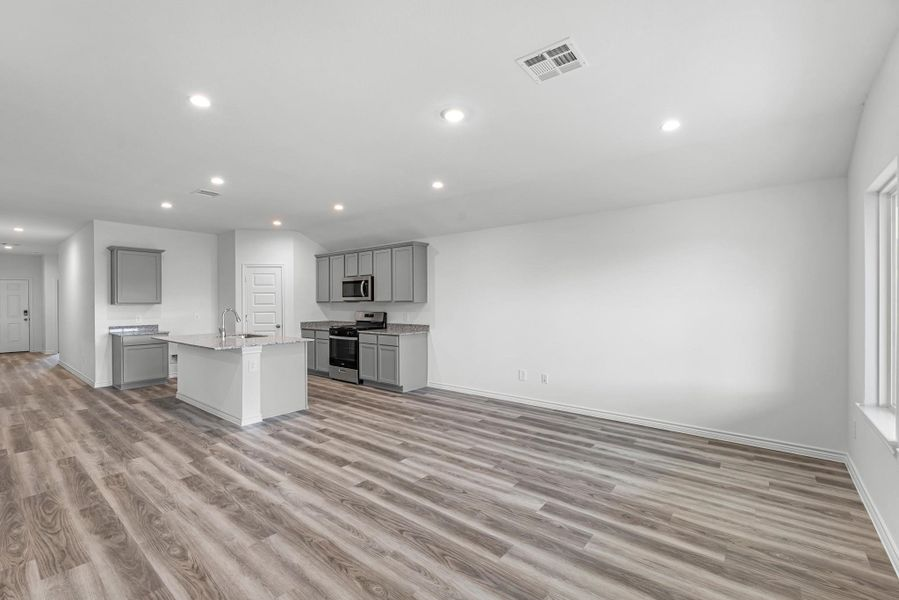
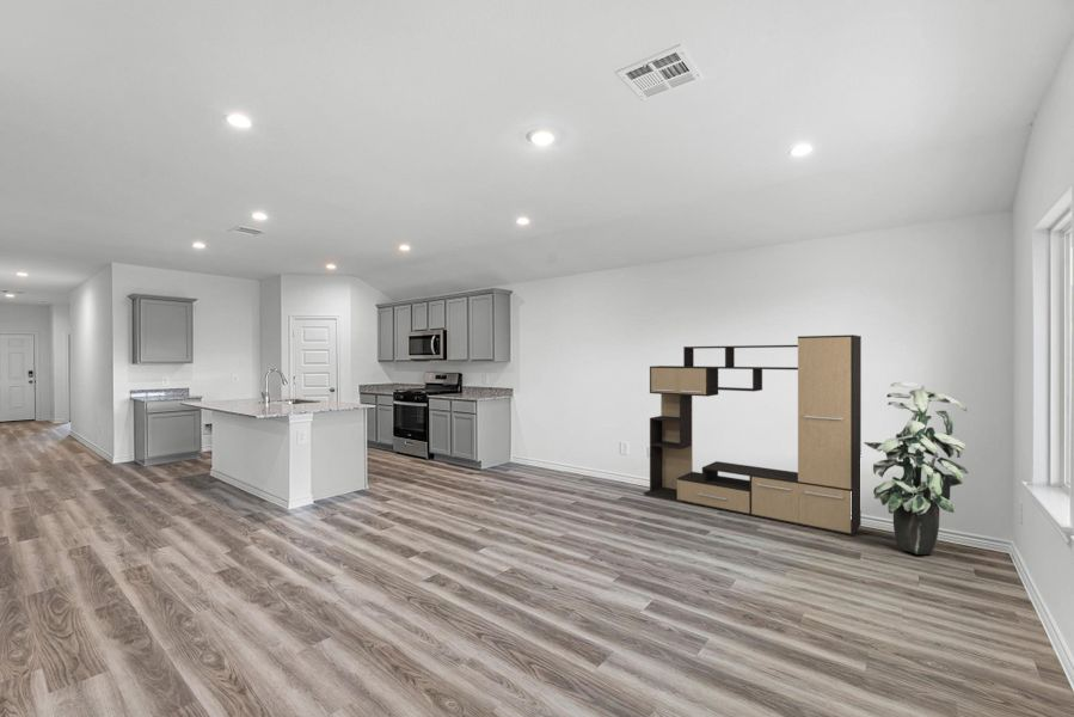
+ indoor plant [863,381,969,556]
+ media console [643,333,863,537]
